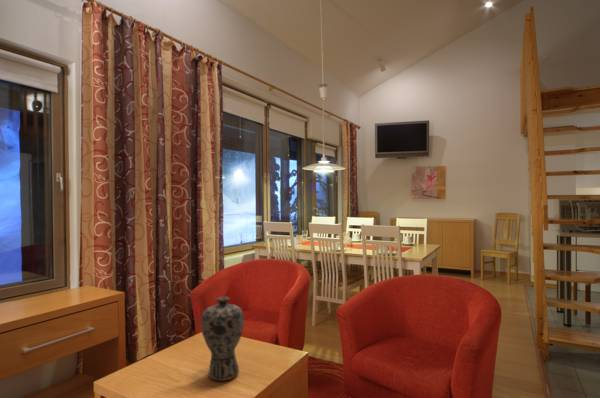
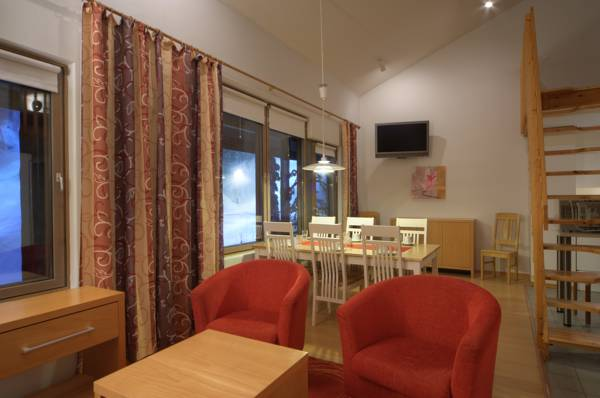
- vase [200,296,245,382]
